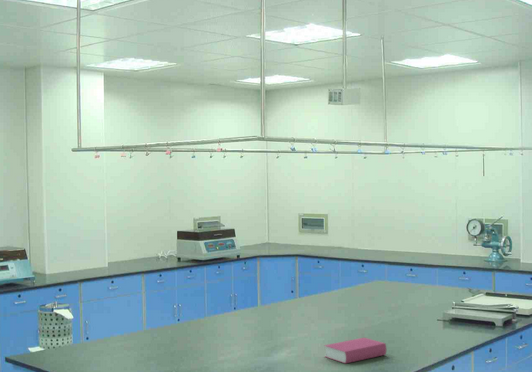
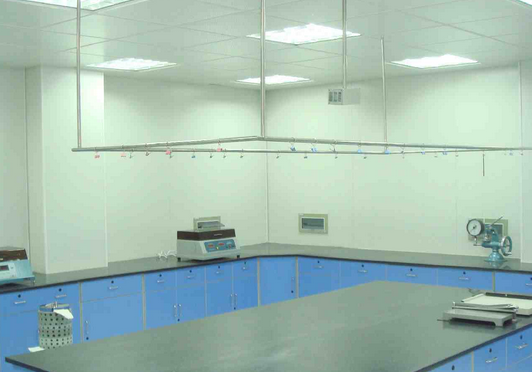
- book [323,337,387,365]
